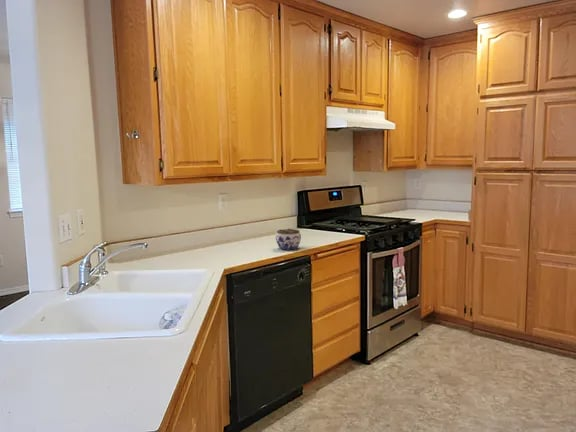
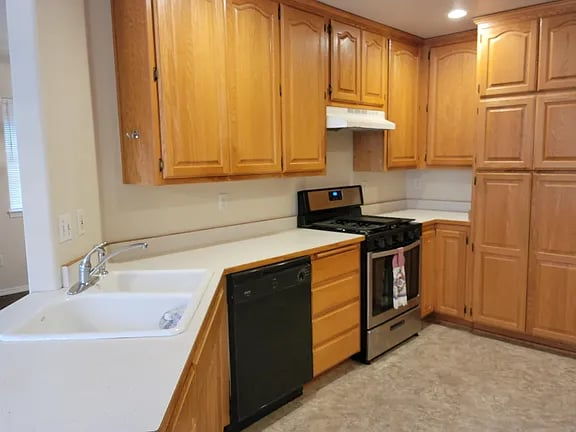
- jar [275,228,302,251]
